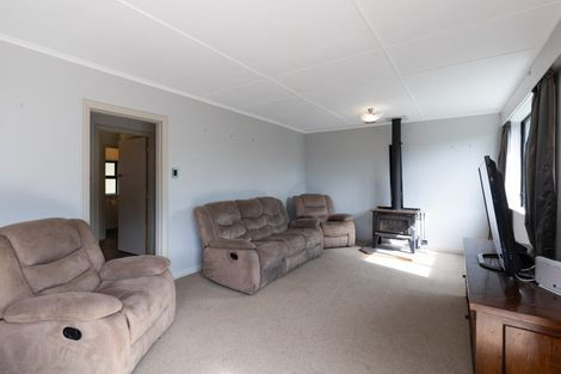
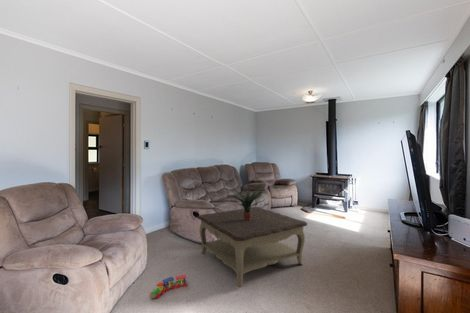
+ coffee table [196,206,308,288]
+ toy train [149,274,188,299]
+ potted plant [231,185,266,221]
